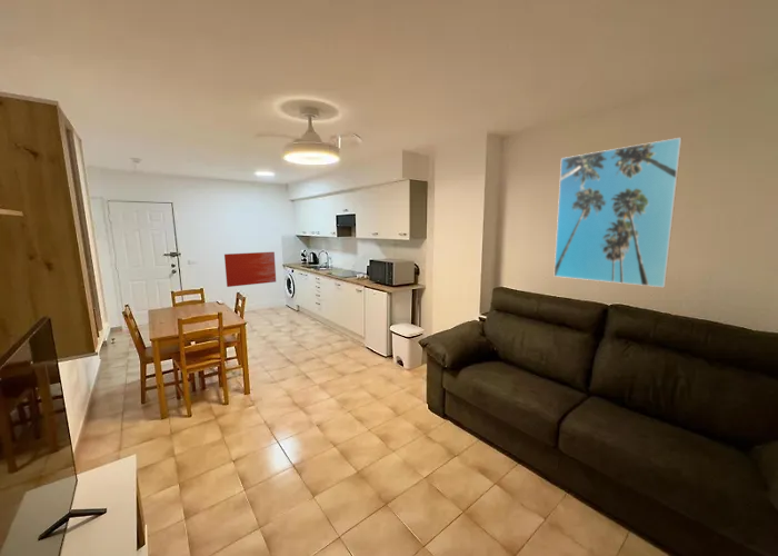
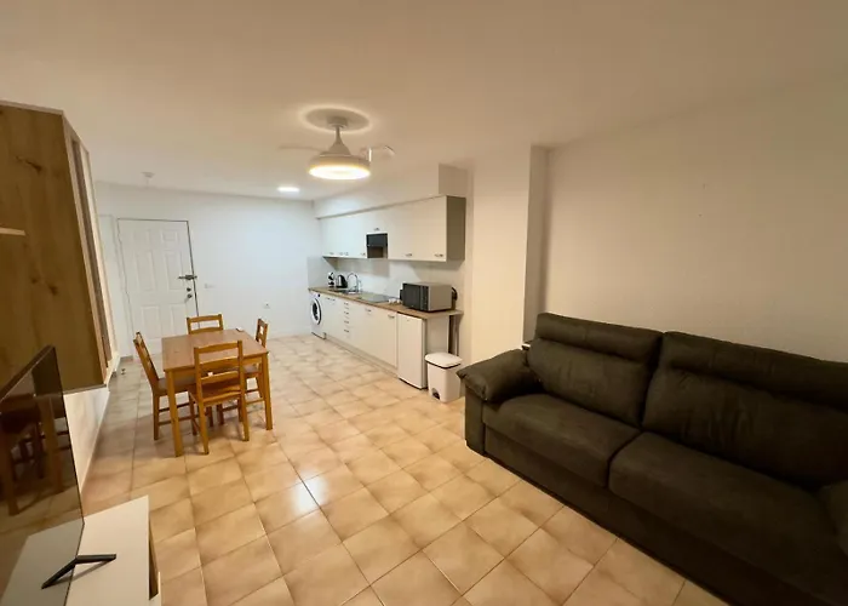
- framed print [553,137,682,288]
- wall art [223,251,277,288]
